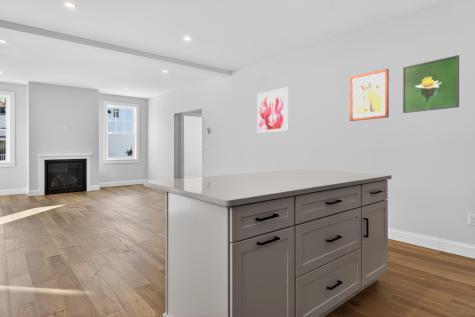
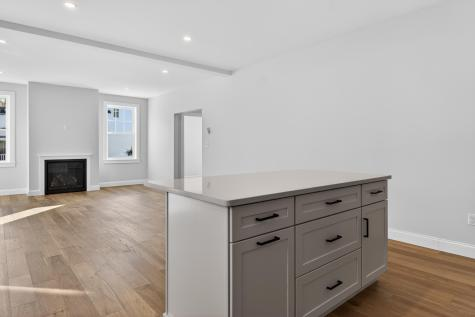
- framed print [402,54,460,114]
- wall art [349,68,390,122]
- wall art [256,86,289,134]
